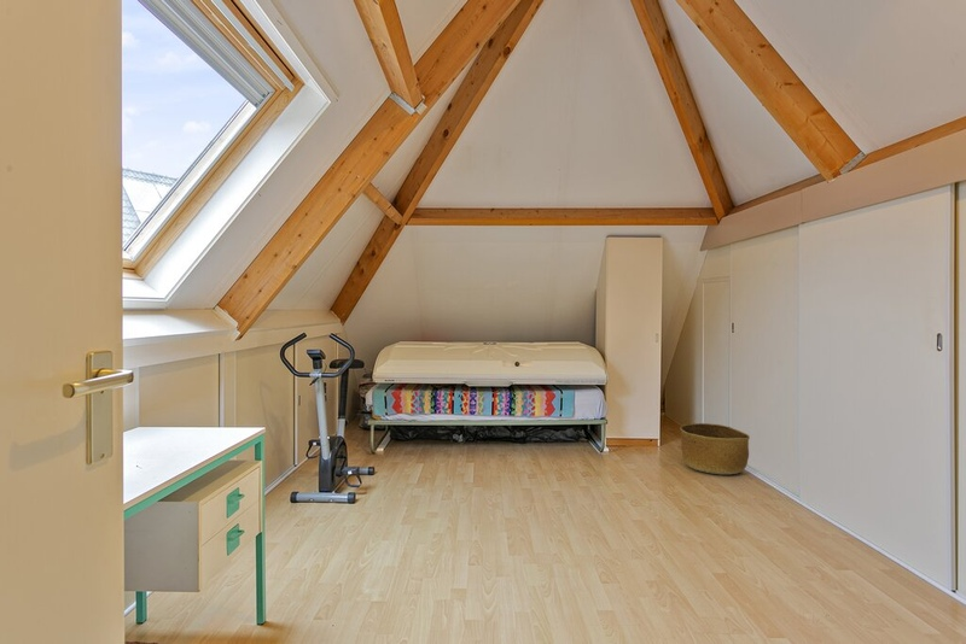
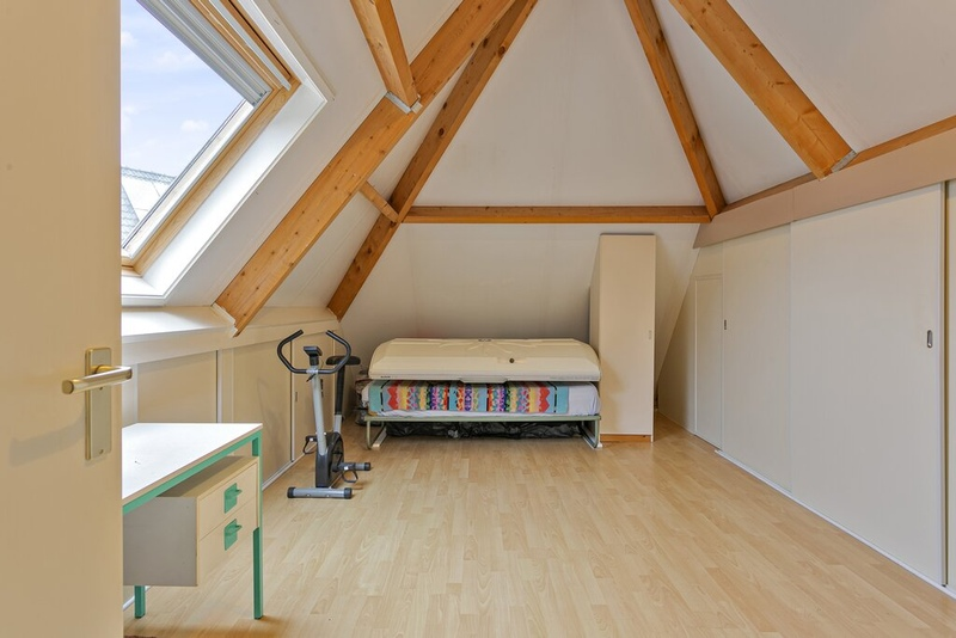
- basket [679,422,751,476]
